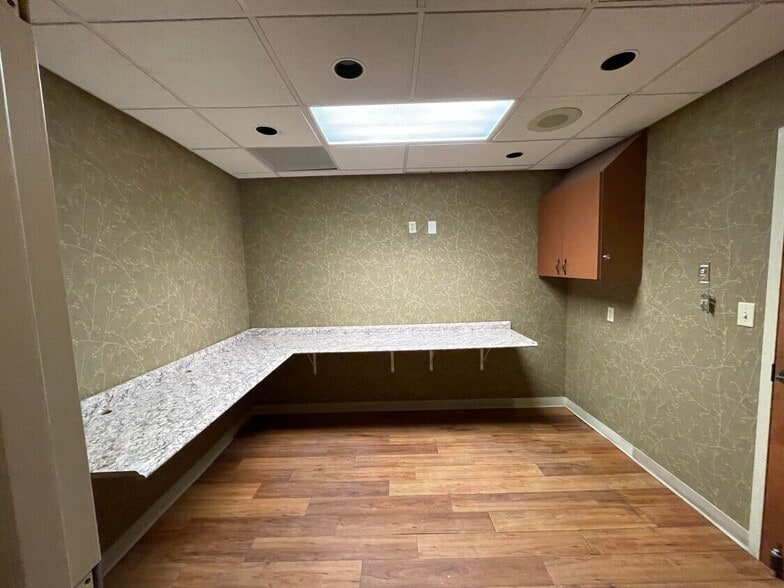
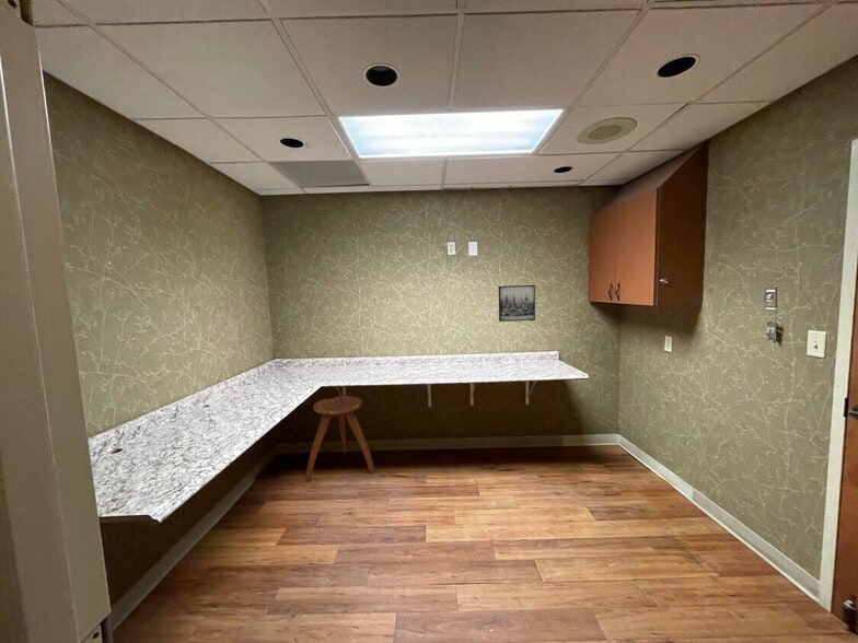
+ stool [304,395,375,482]
+ wall art [498,284,536,323]
